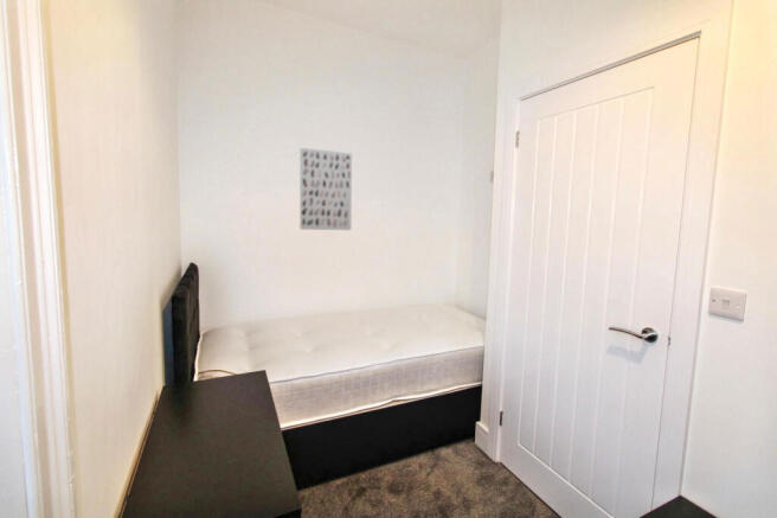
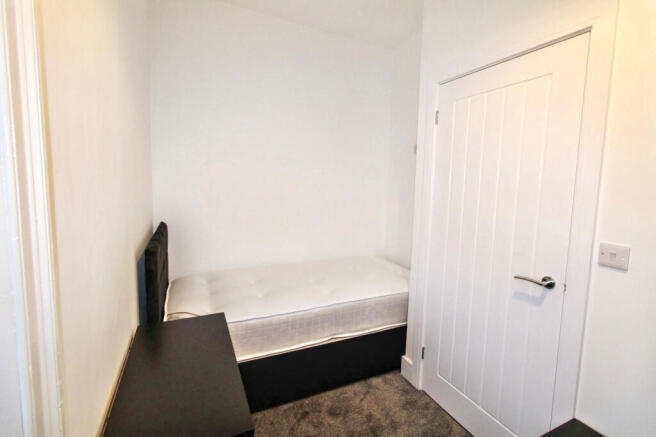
- wall art [298,147,353,231]
